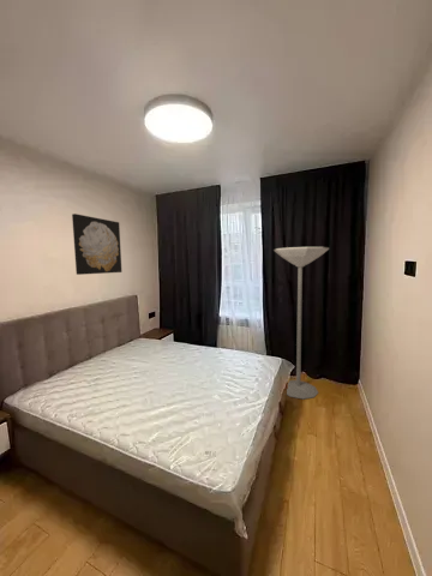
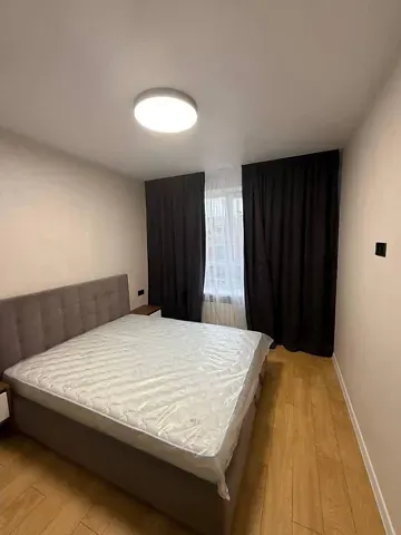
- wall art [71,212,122,276]
- floor lamp [272,246,330,400]
